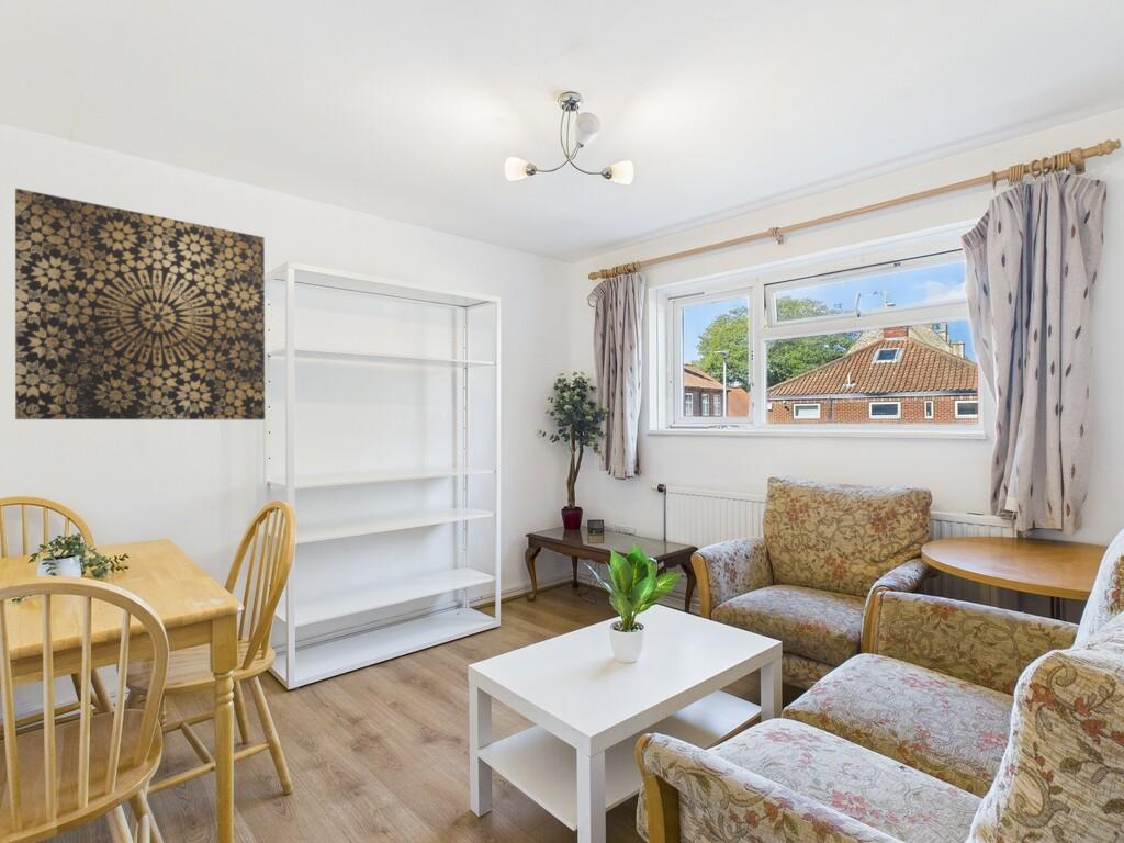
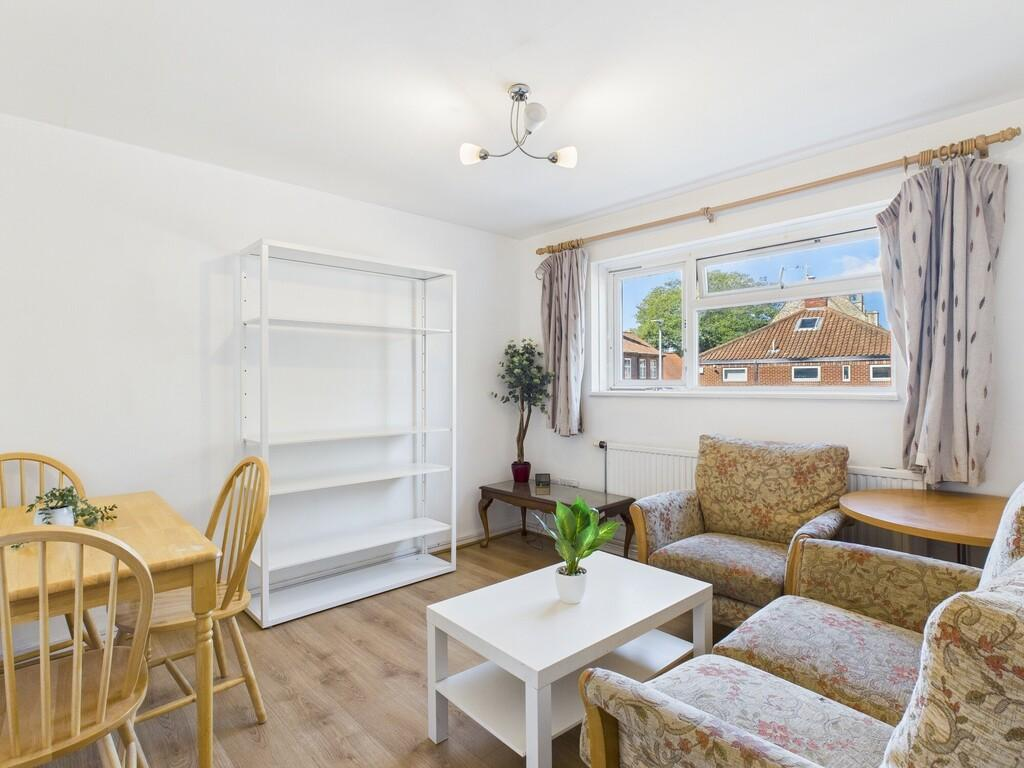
- wall art [14,188,266,420]
